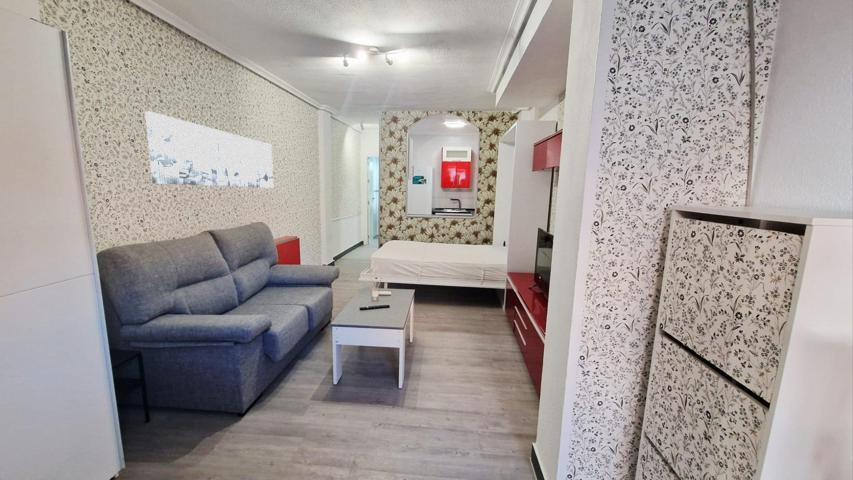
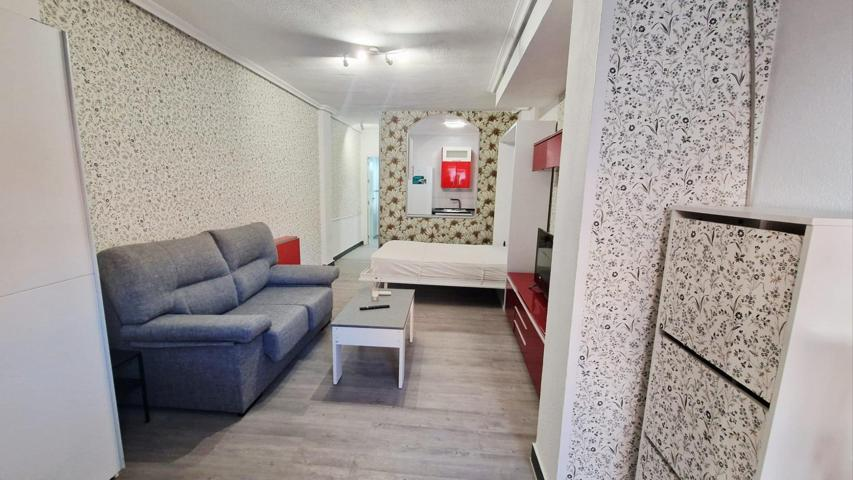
- wall art [144,110,274,189]
